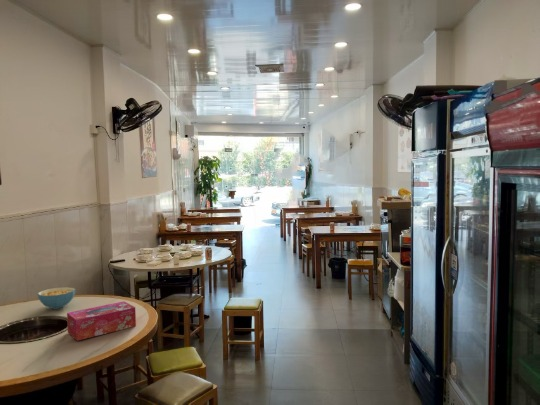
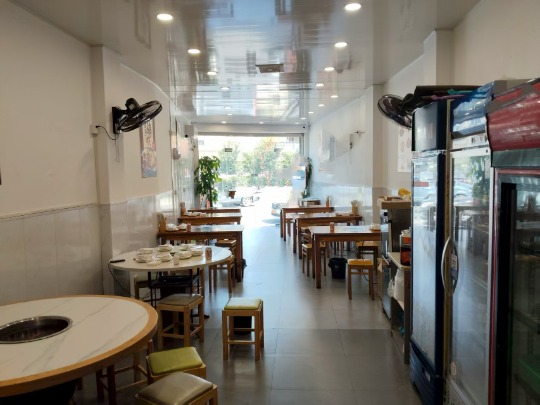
- tissue box [66,300,137,341]
- cereal bowl [37,286,76,310]
